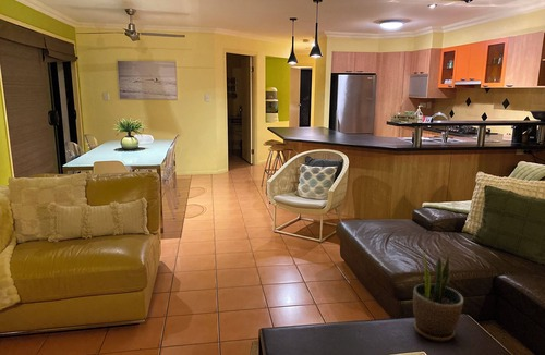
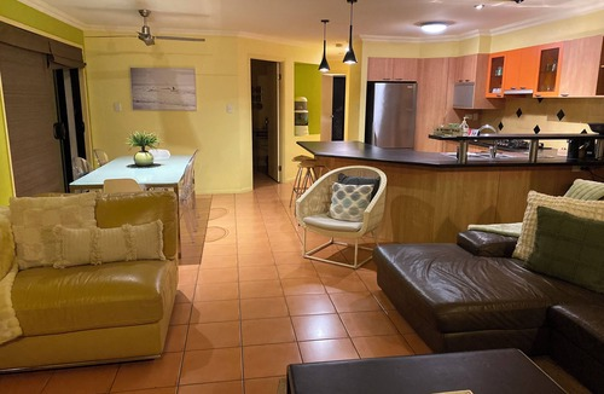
- potted plant [412,245,464,343]
